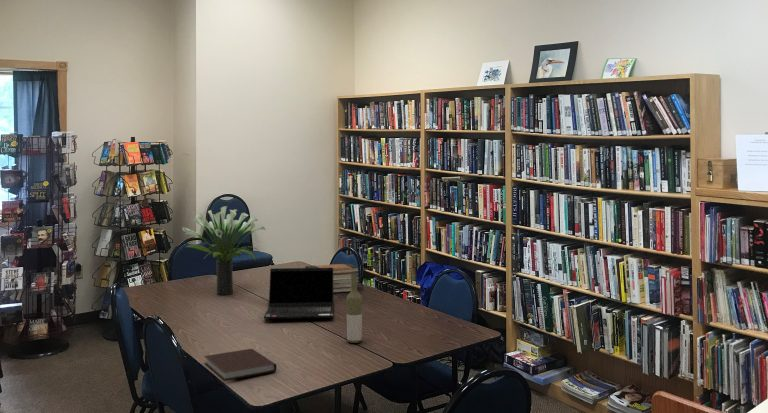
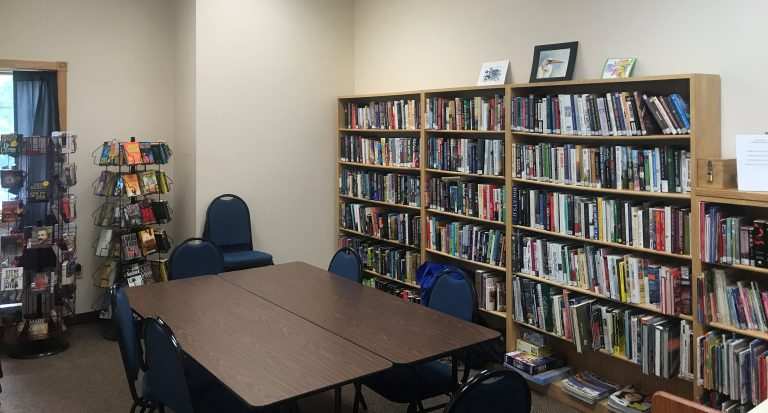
- potted plant [182,205,266,296]
- bottle [345,272,363,344]
- notebook [203,348,277,382]
- laptop computer [263,267,334,320]
- book stack [305,263,360,294]
